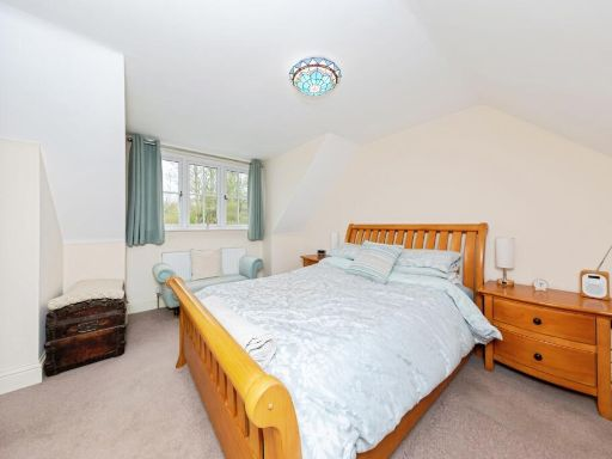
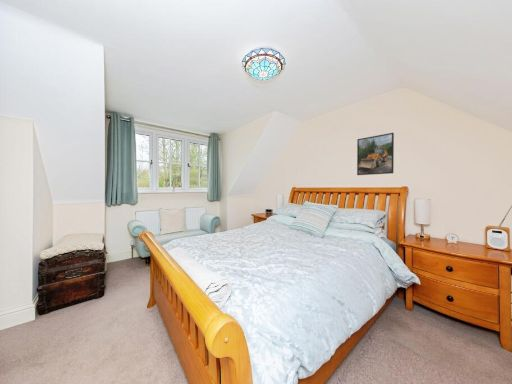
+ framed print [356,132,395,176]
